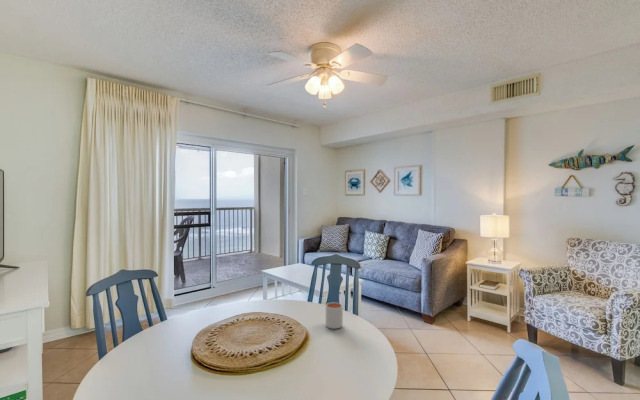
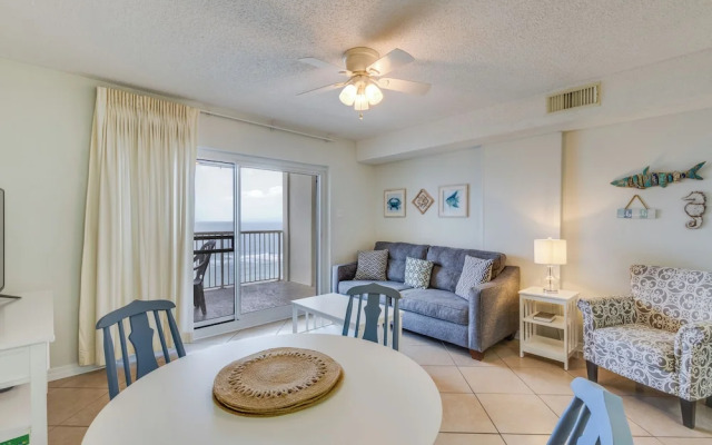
- mug [325,301,344,330]
